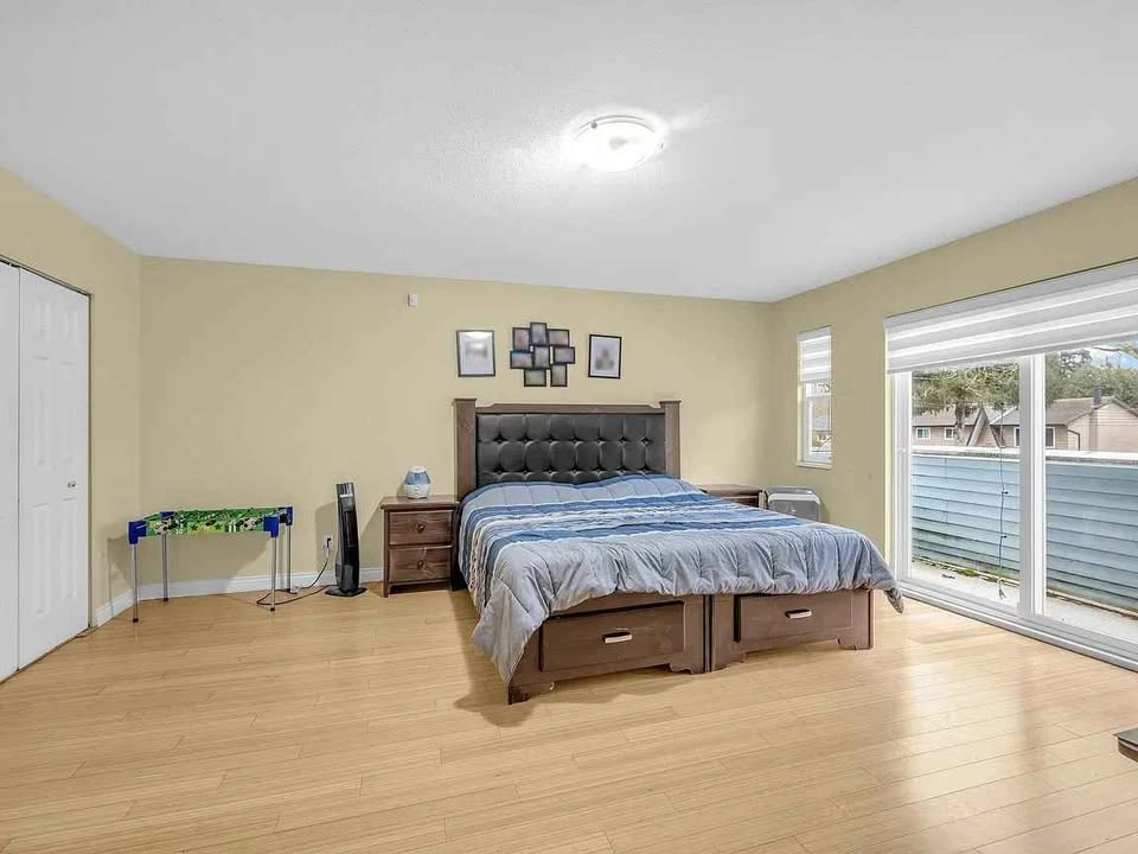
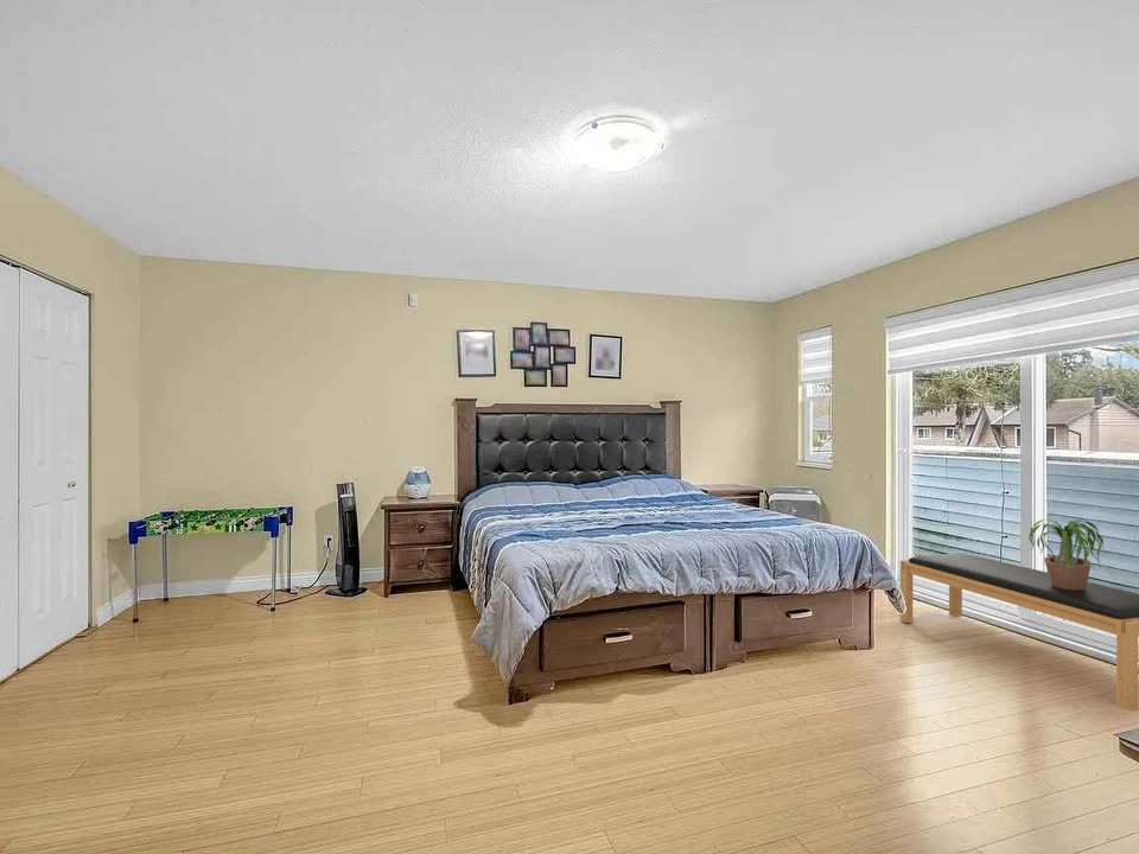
+ potted plant [1013,518,1115,589]
+ bench [899,553,1139,712]
